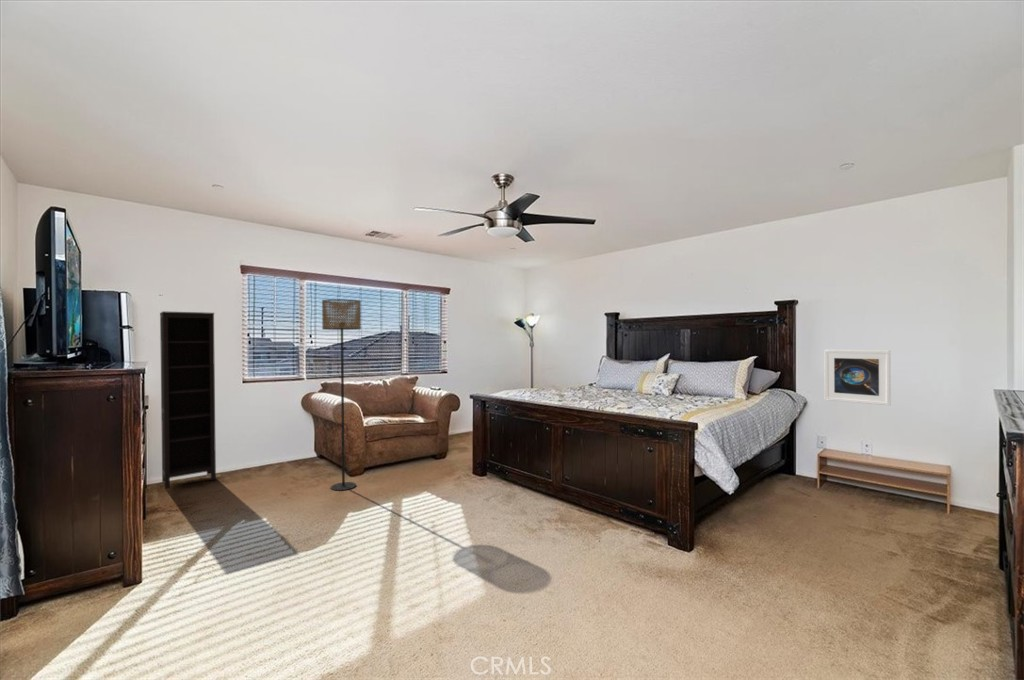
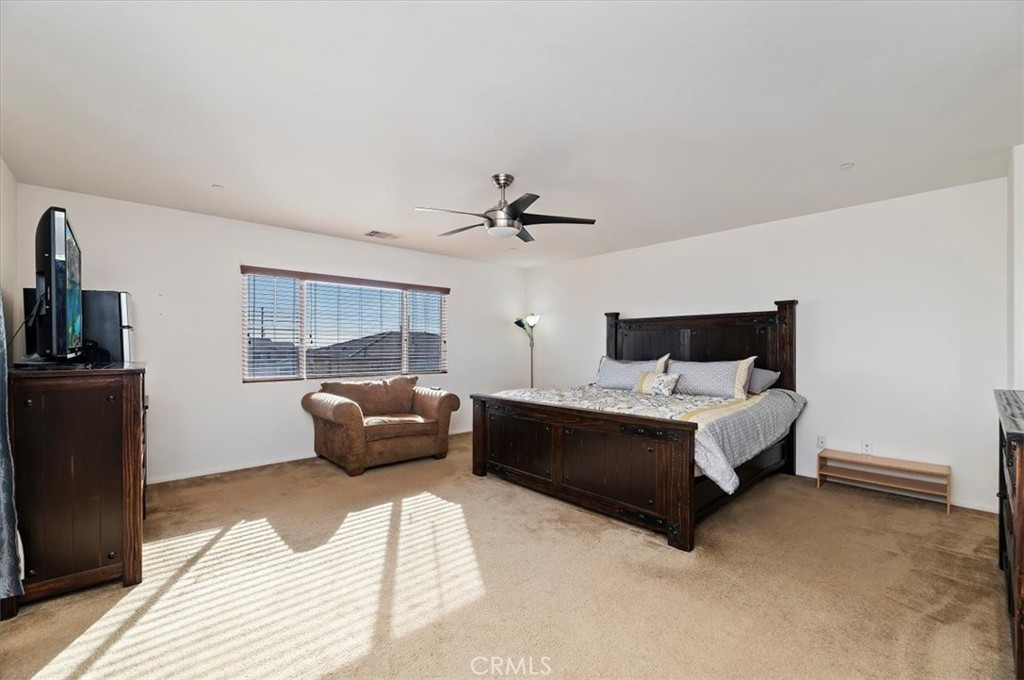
- floor lamp [321,298,362,492]
- bookcase [159,310,217,490]
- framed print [823,349,892,407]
